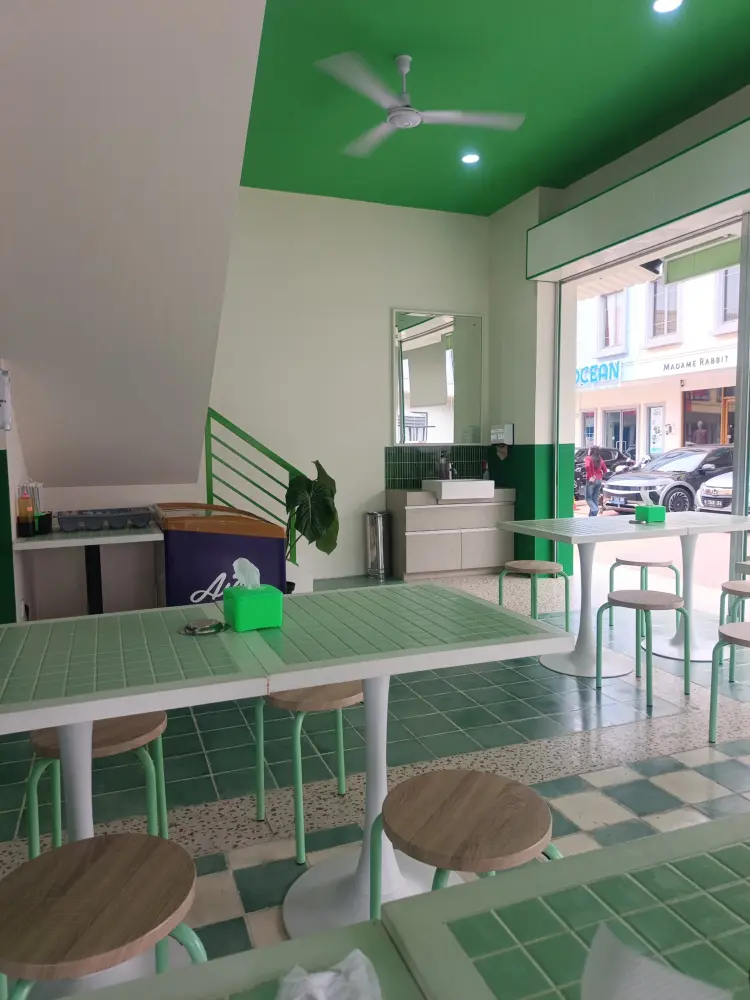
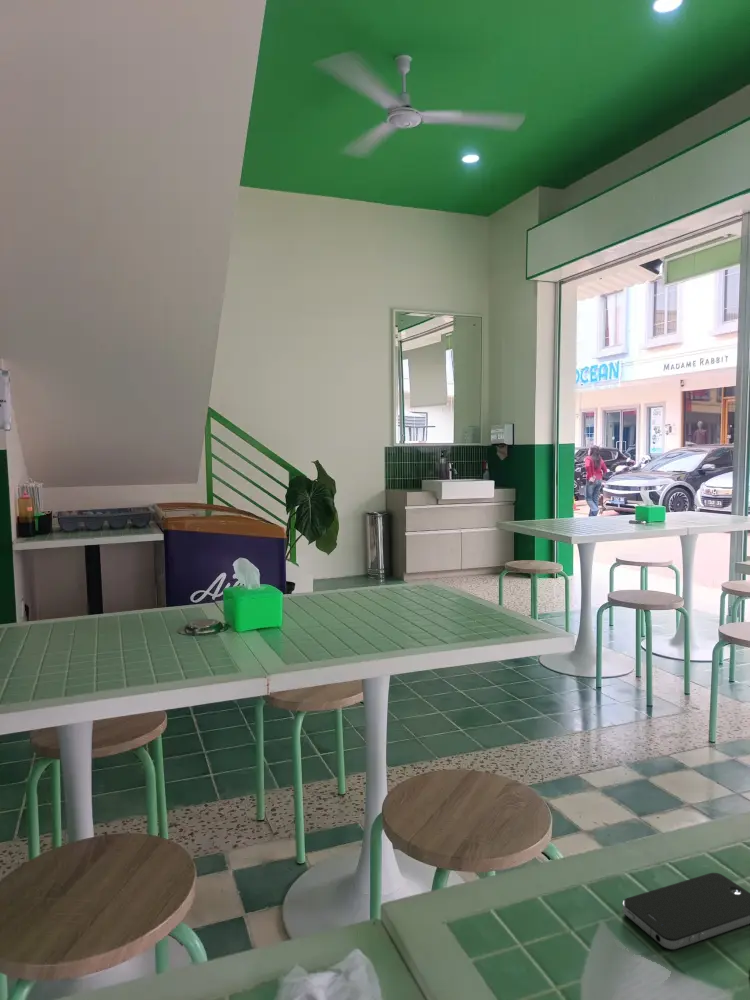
+ smartphone [622,872,750,951]
